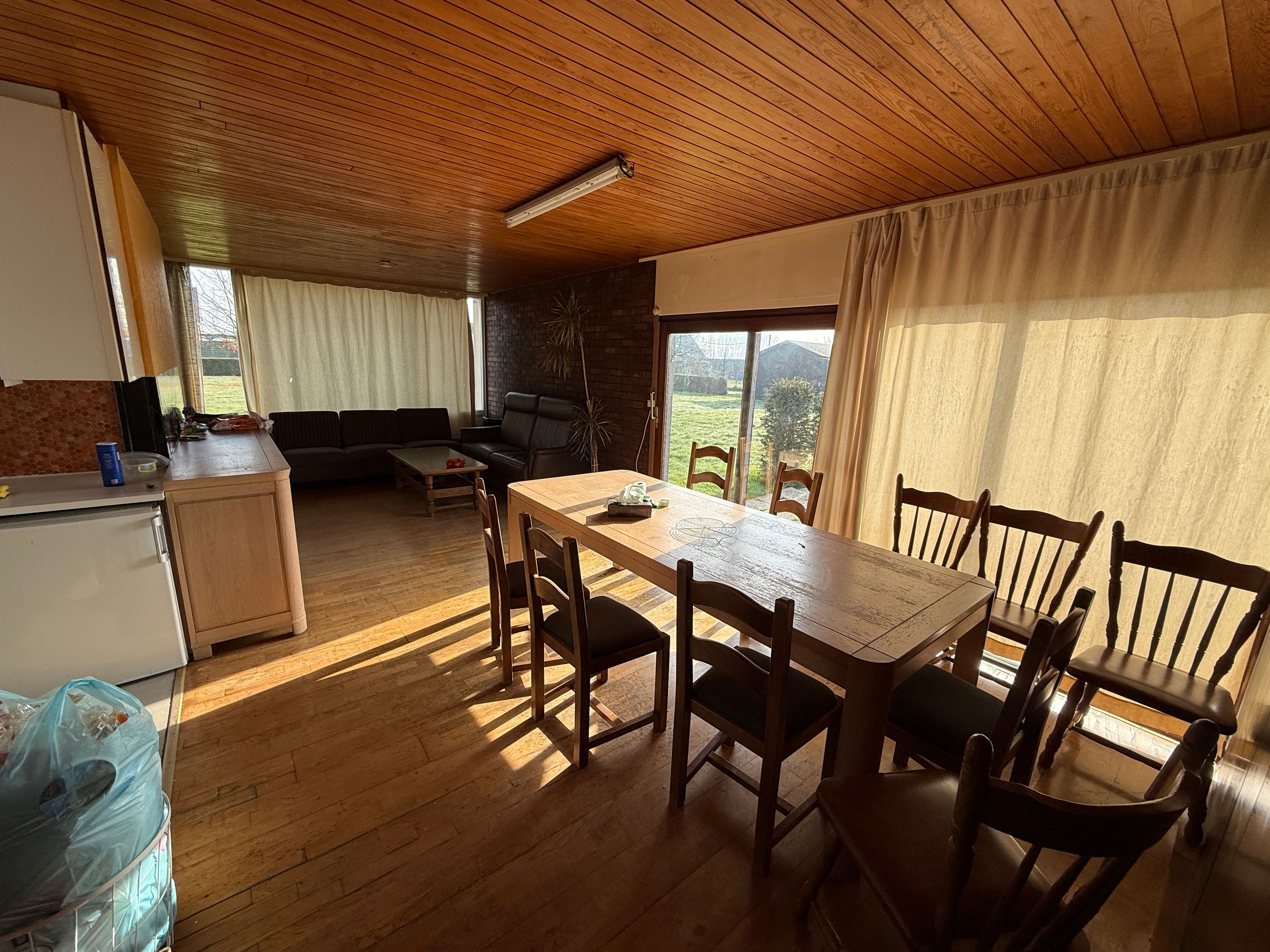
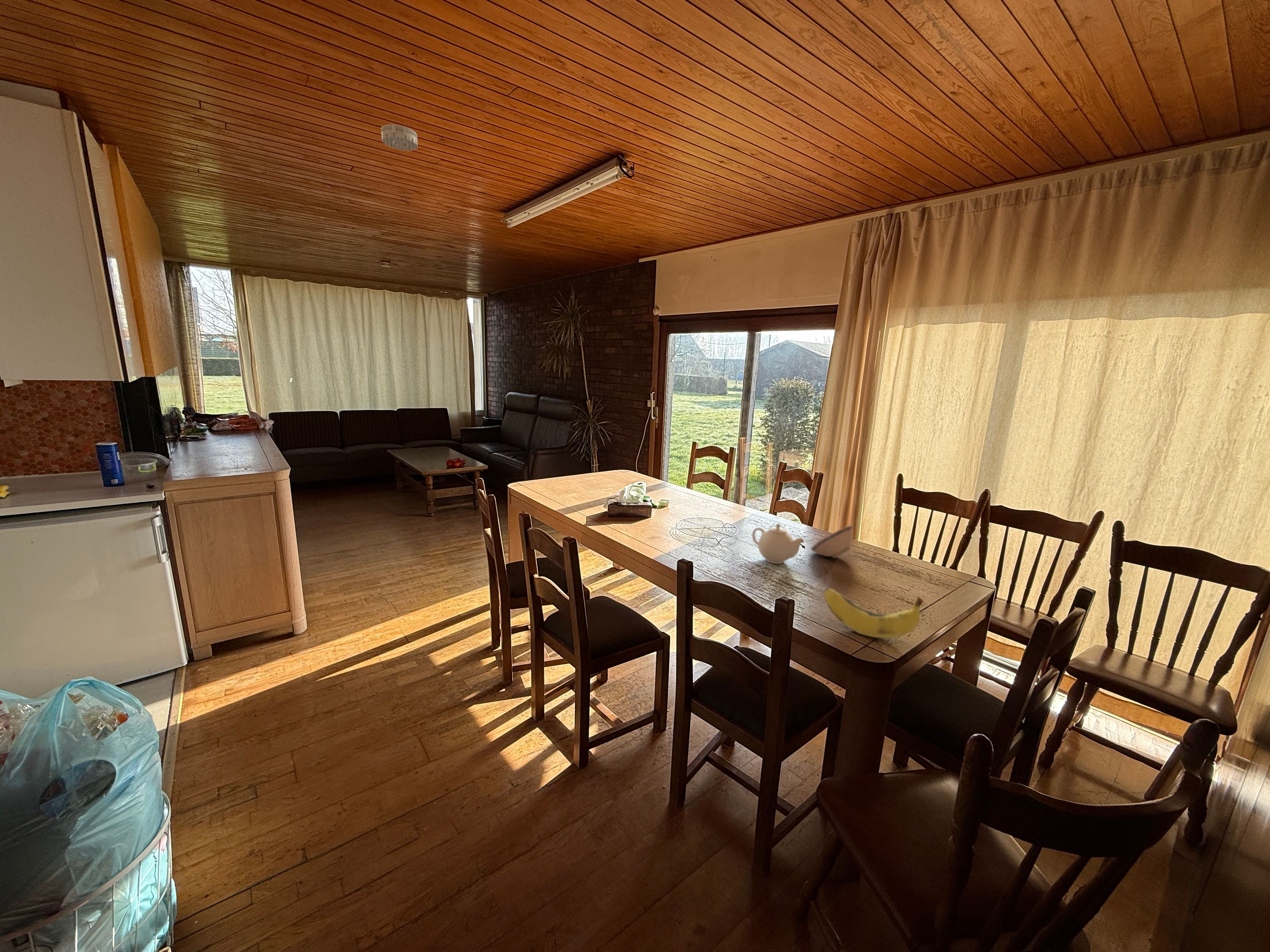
+ banana [823,588,924,638]
+ smoke detector [381,123,418,151]
+ bowl [810,525,853,559]
+ teapot [752,523,805,564]
